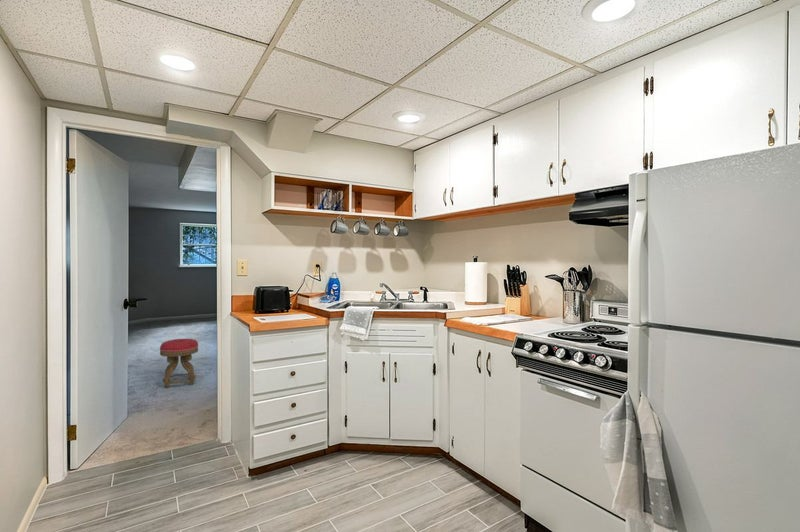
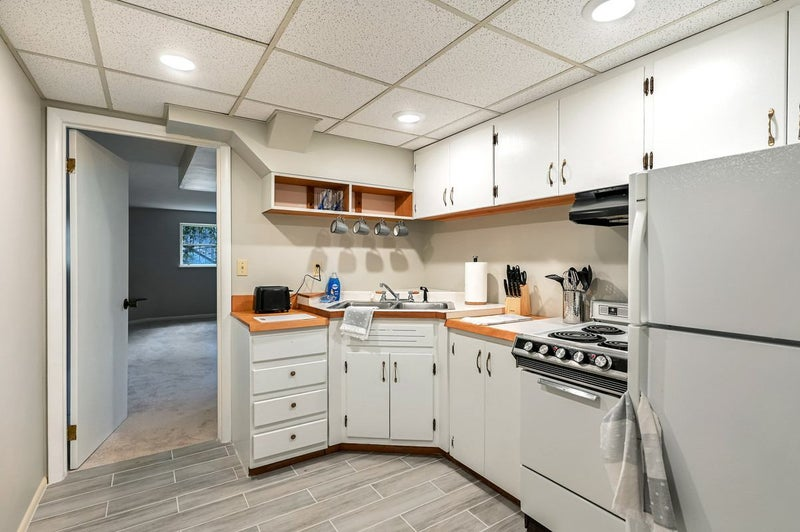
- stool [159,338,199,389]
